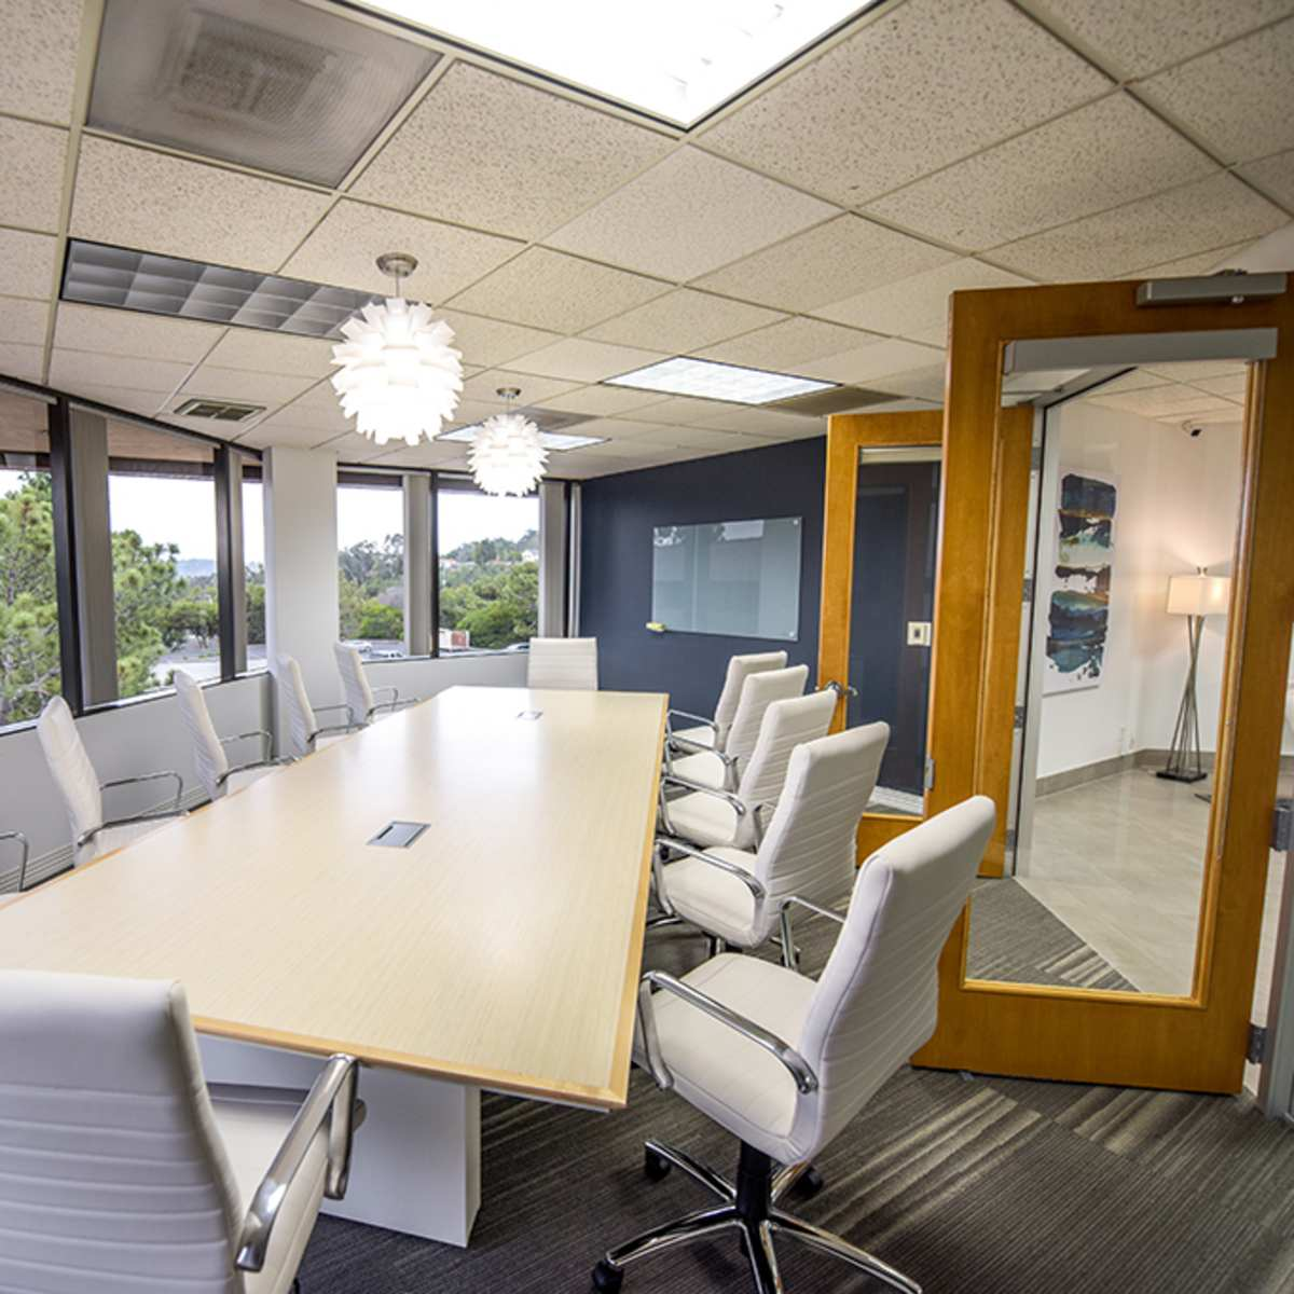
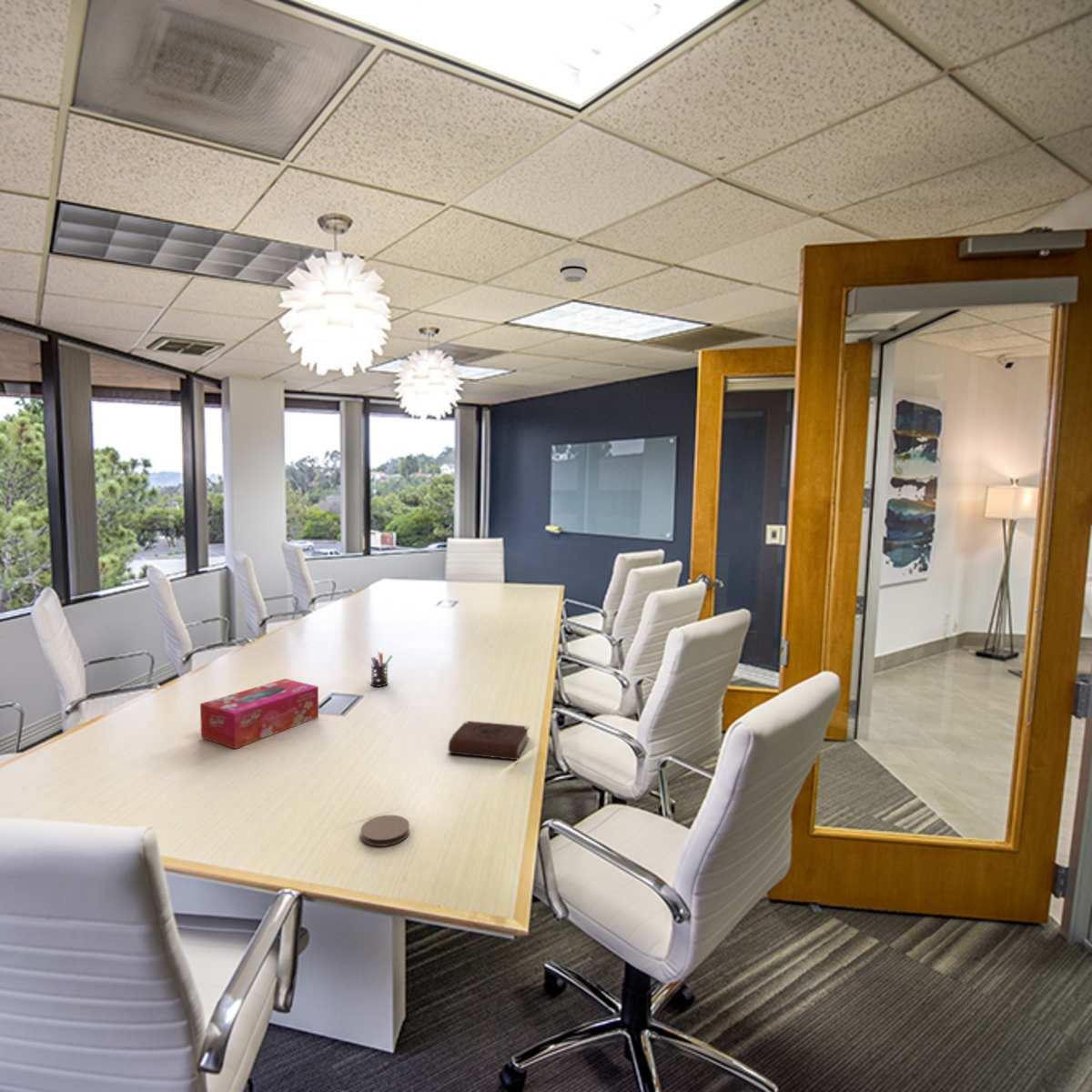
+ smoke detector [559,258,589,283]
+ tissue box [199,678,319,750]
+ coaster [360,814,410,847]
+ book [448,720,531,761]
+ pen holder [370,651,393,688]
